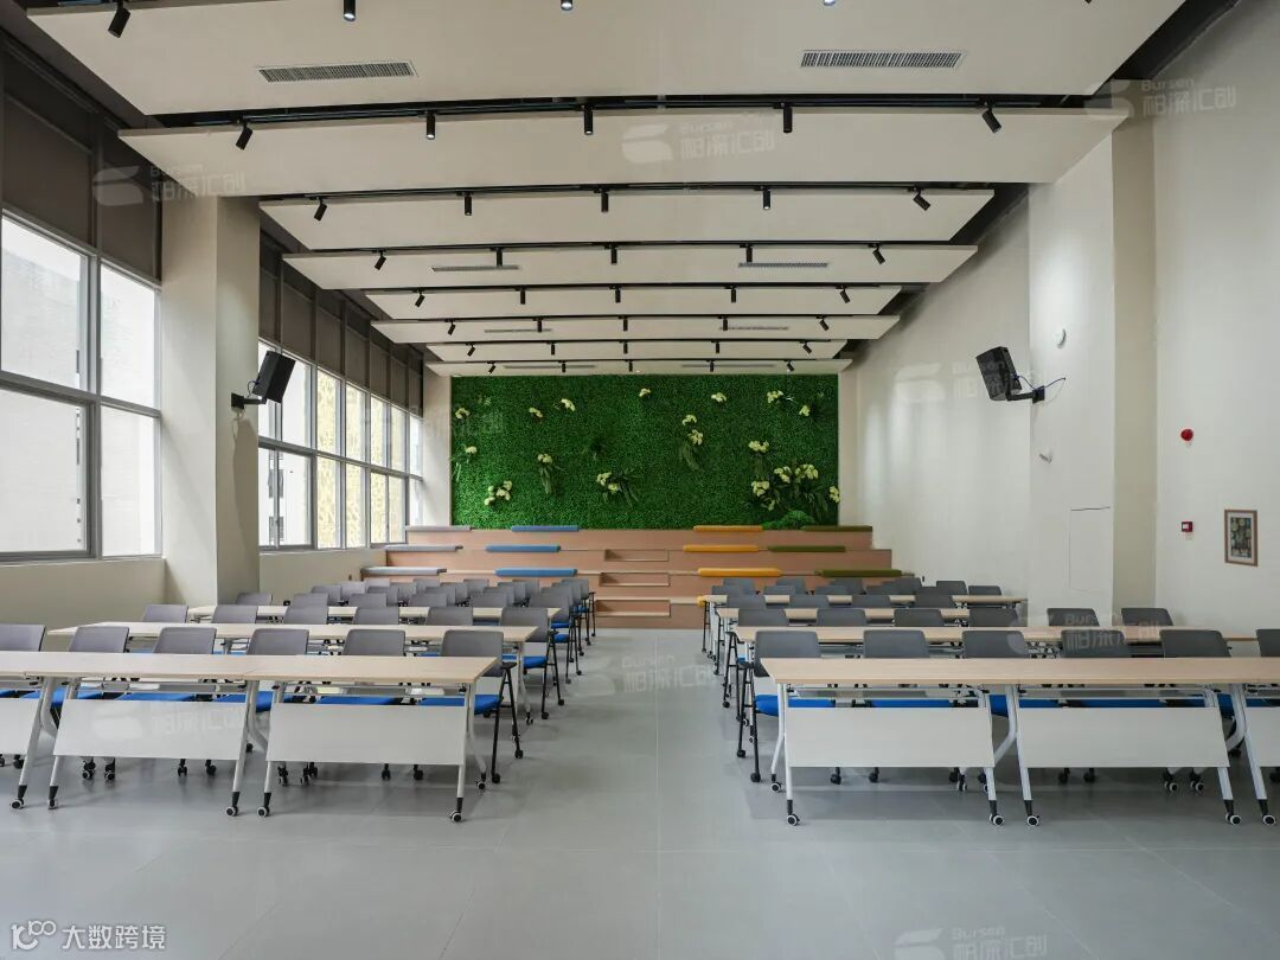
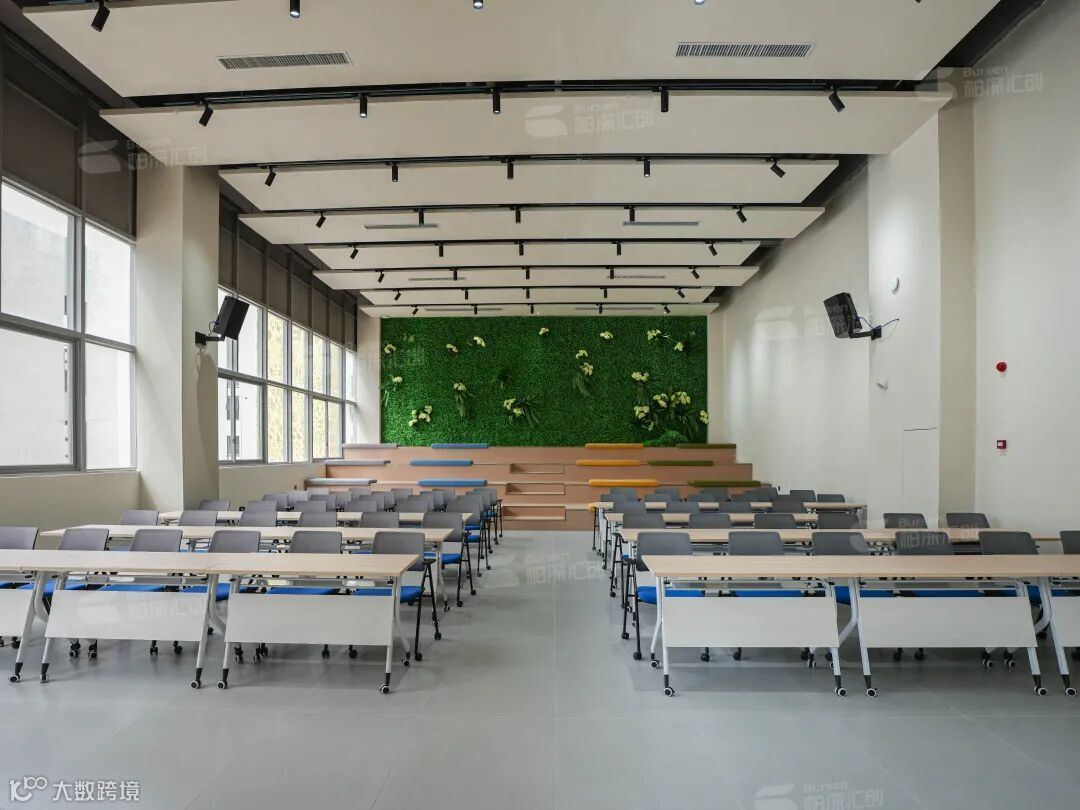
- wall art [1223,508,1259,568]
